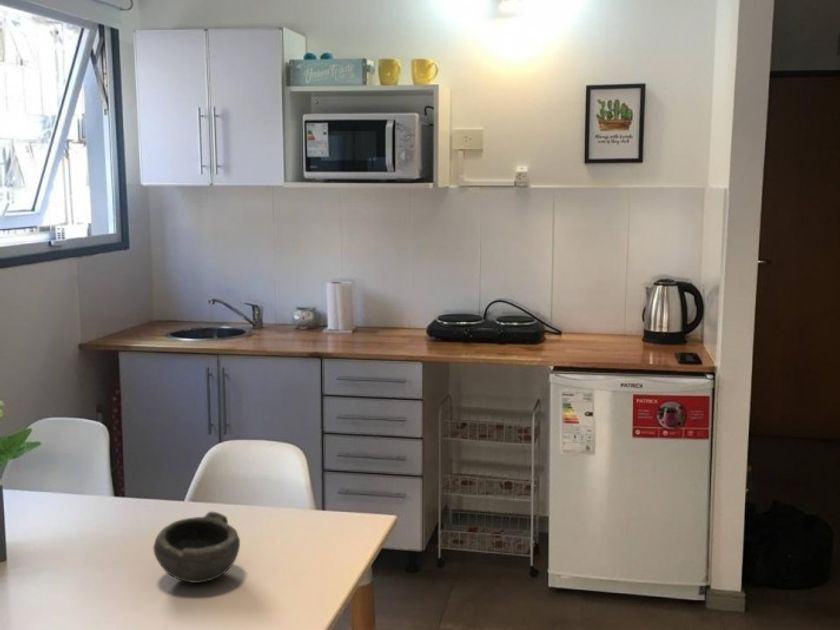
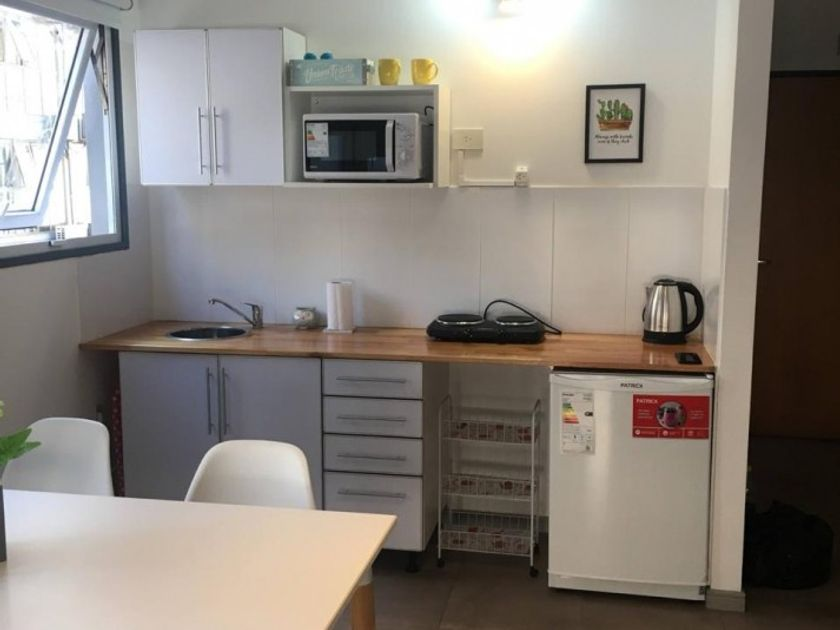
- bowl [152,511,241,584]
